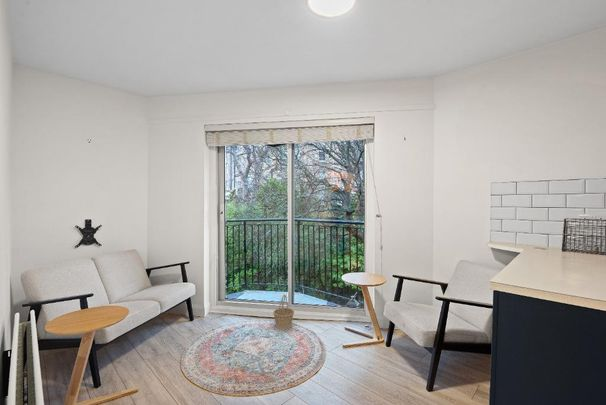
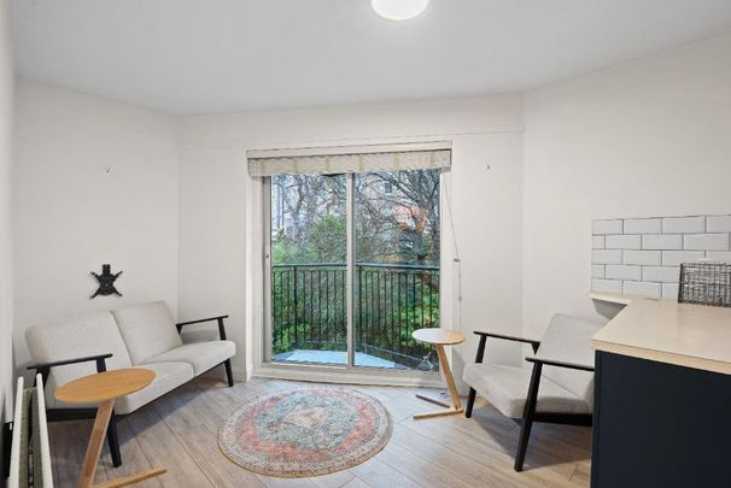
- basket [272,294,295,330]
